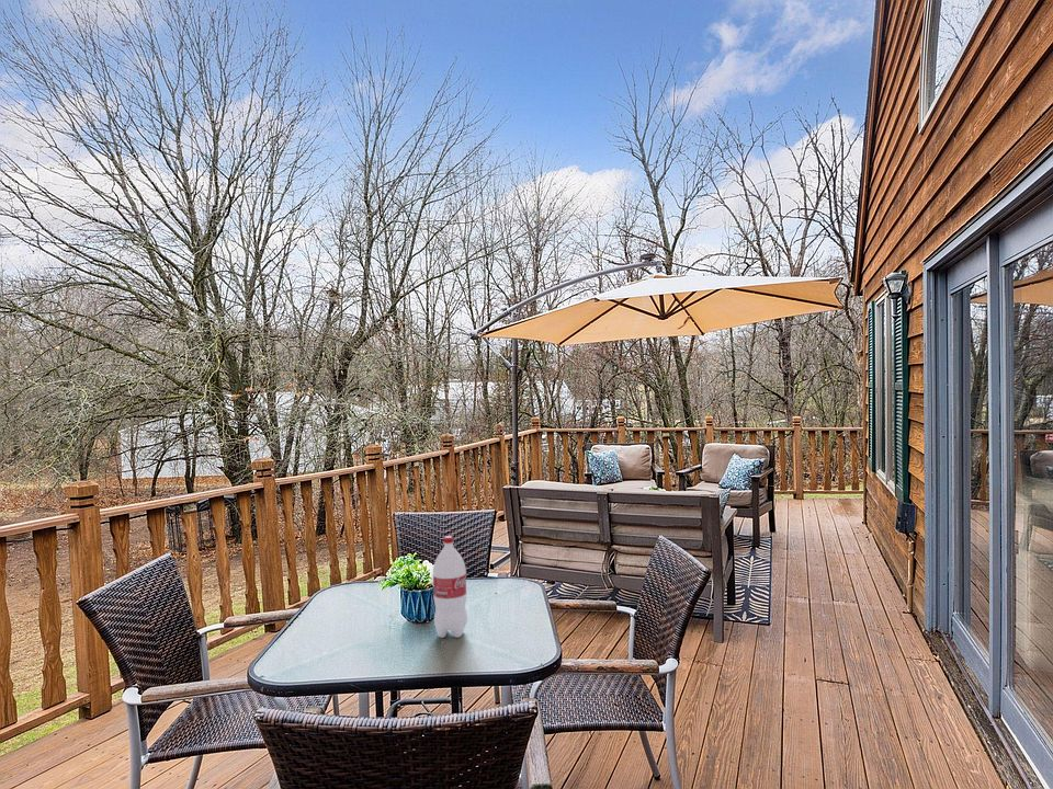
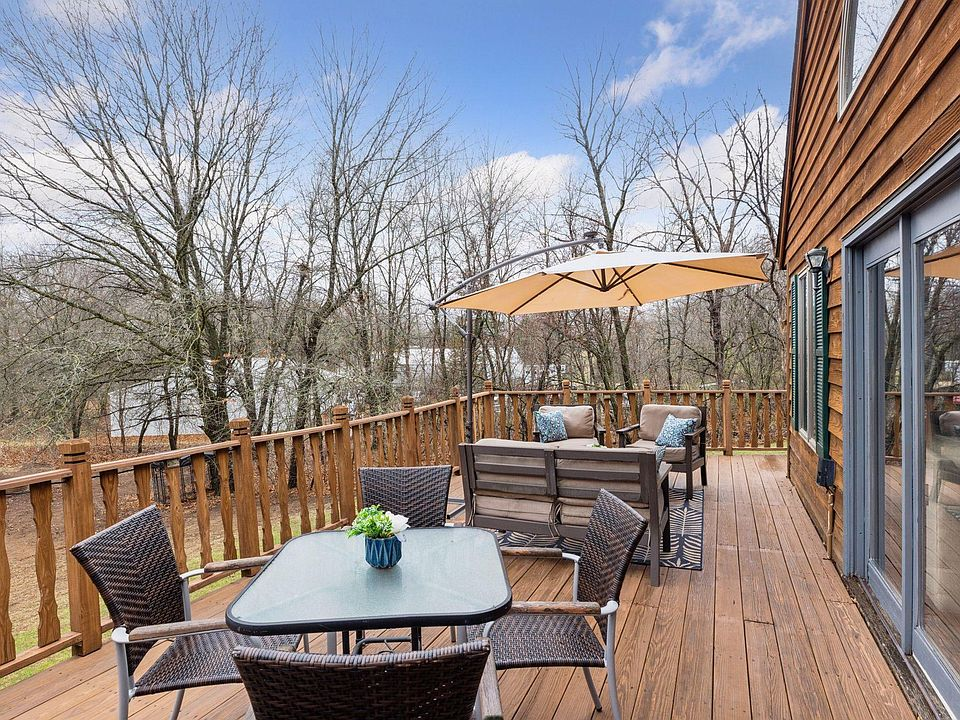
- bottle [432,535,468,639]
